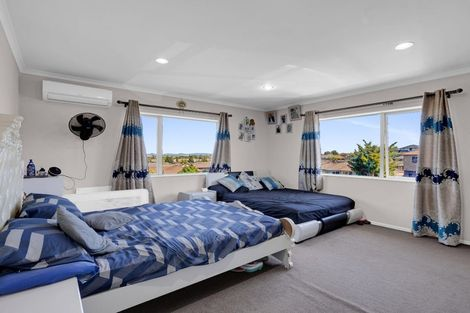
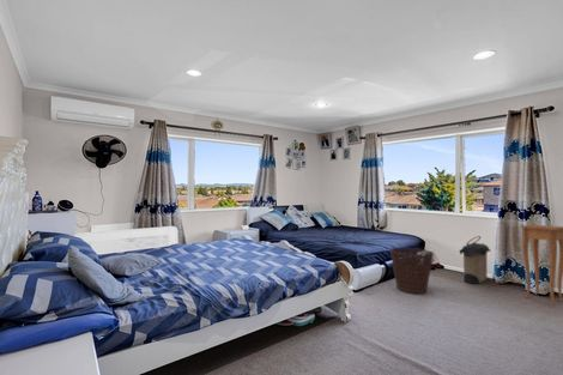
+ side table [519,223,563,307]
+ basket [389,247,435,295]
+ laundry hamper [458,235,492,285]
